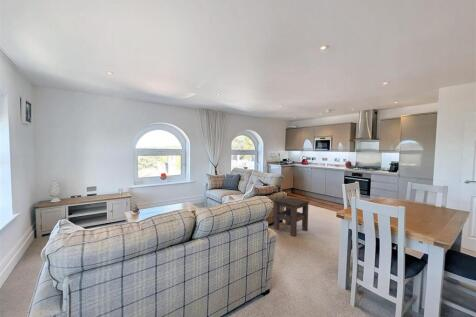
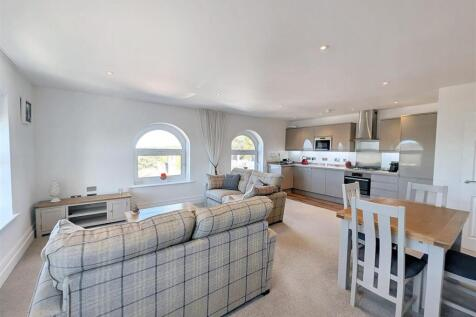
- side table [272,196,310,237]
